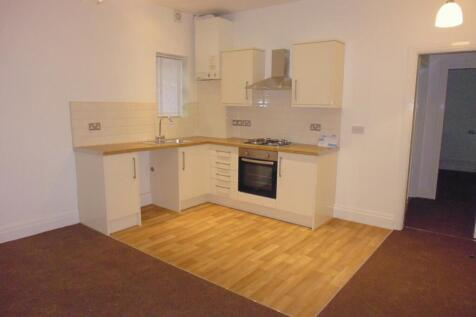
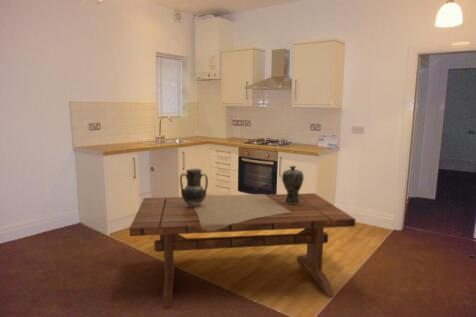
+ dining table [128,192,357,310]
+ vase [281,165,305,204]
+ ceramic jug [179,168,209,207]
